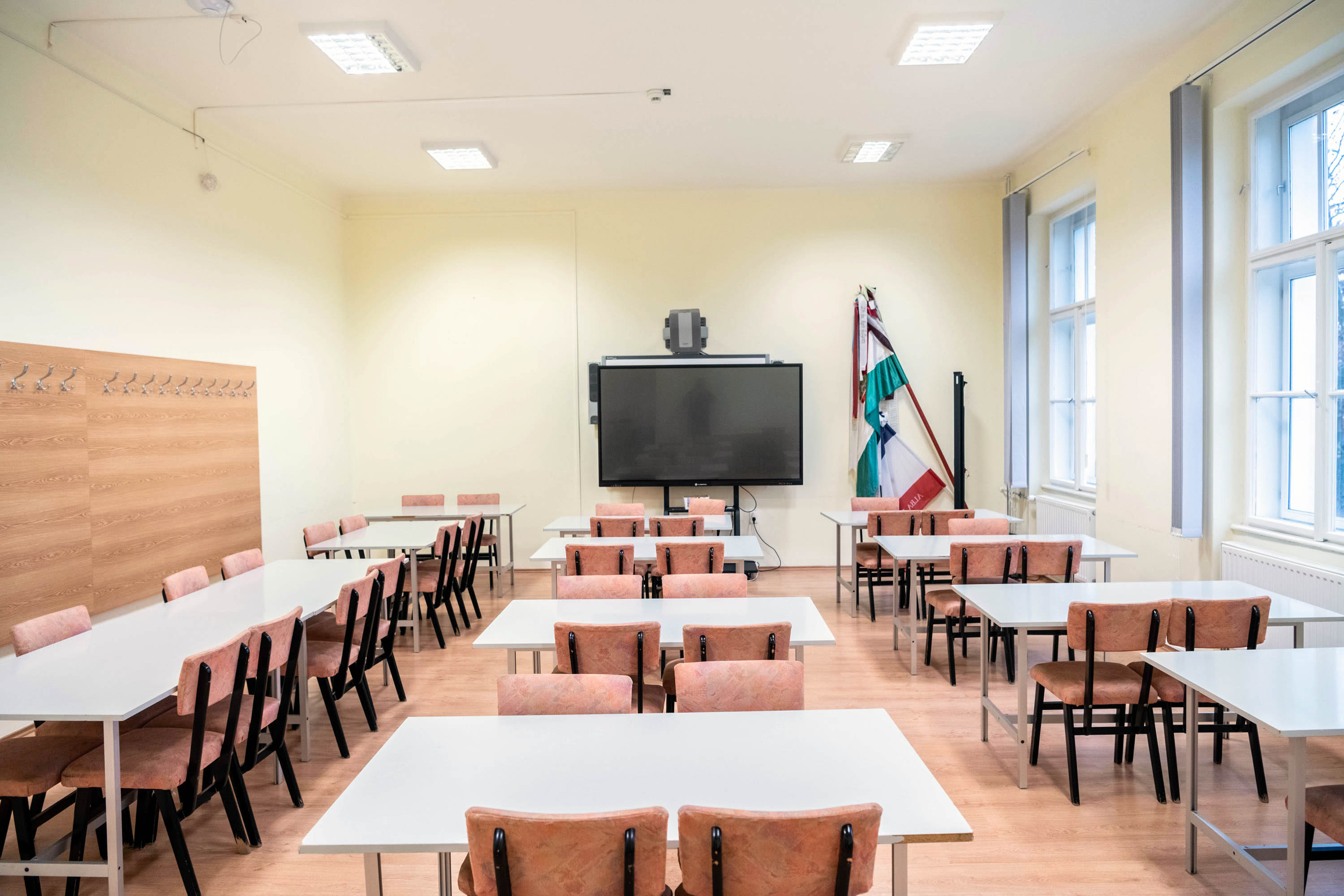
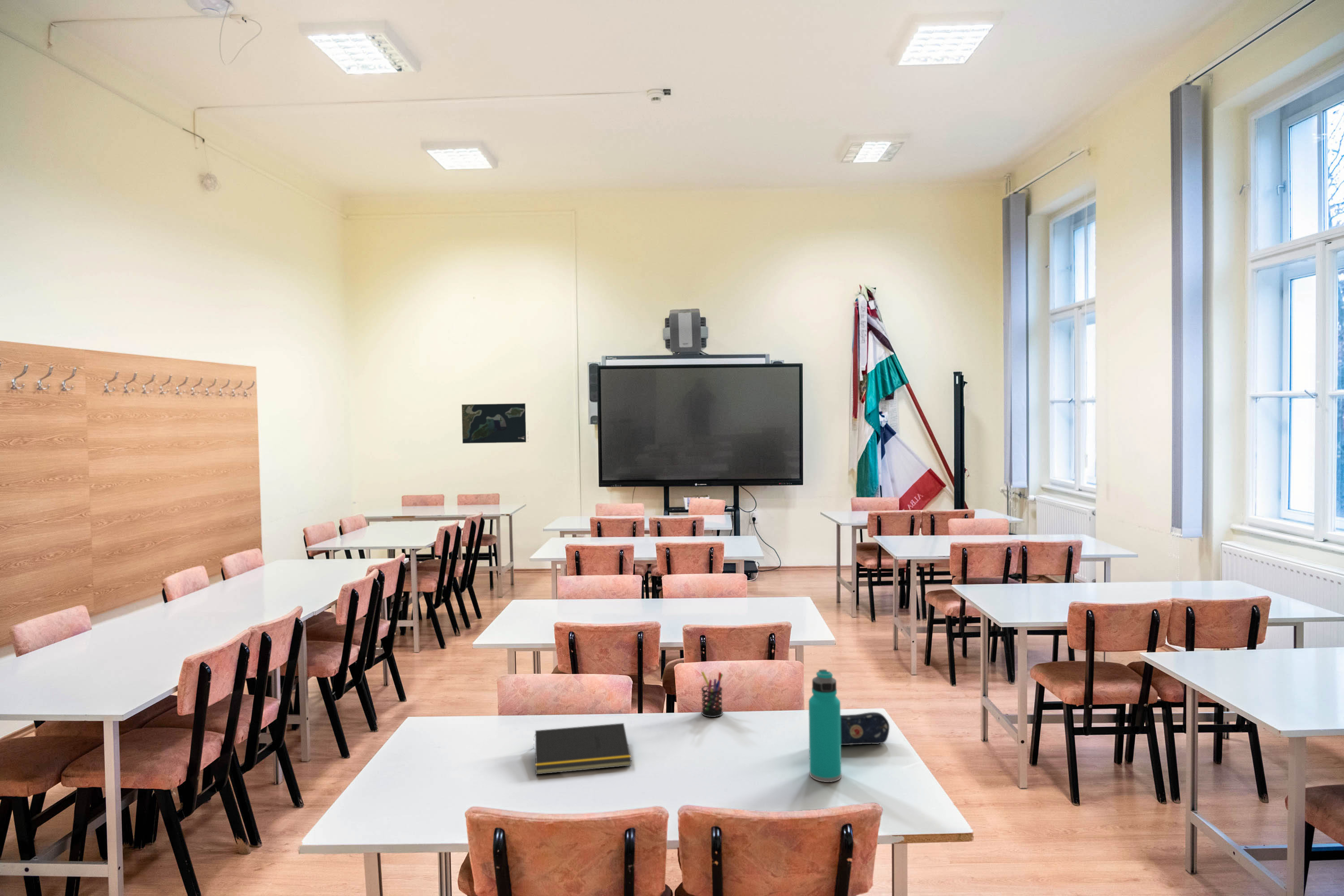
+ notepad [533,723,632,775]
+ pen holder [701,671,724,718]
+ pencil case [840,712,890,745]
+ water bottle [808,669,842,783]
+ map [461,403,529,444]
